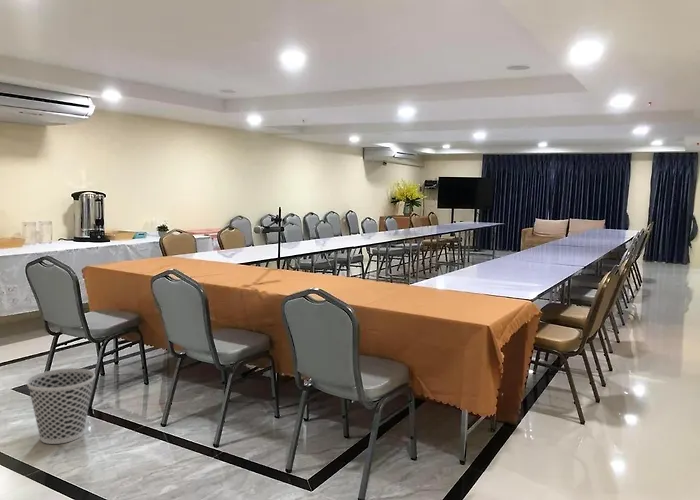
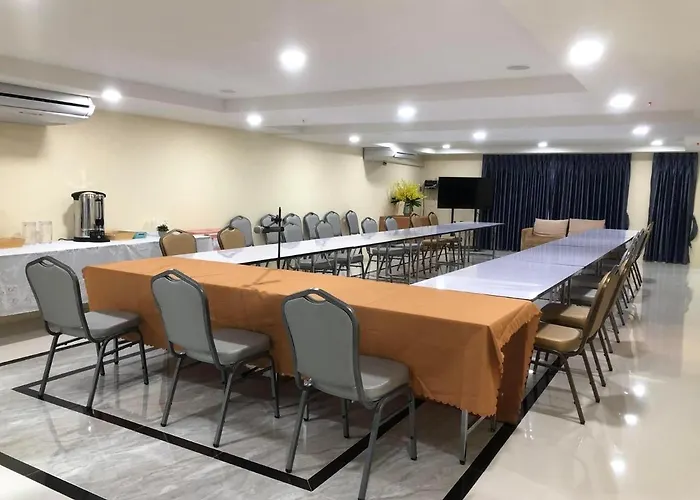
- wastebasket [26,367,96,445]
